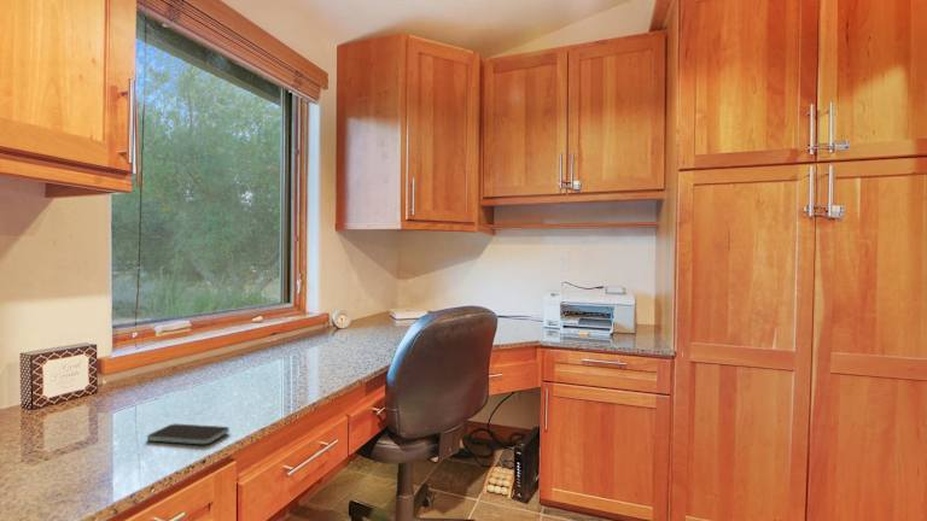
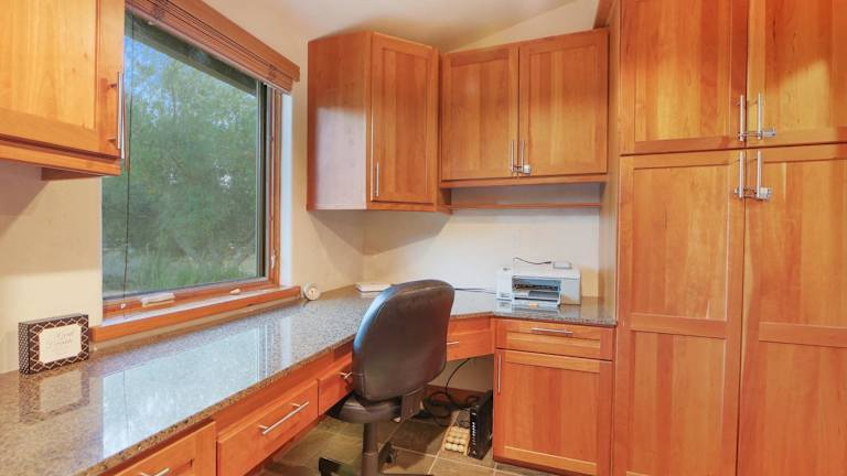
- smartphone [146,422,231,445]
